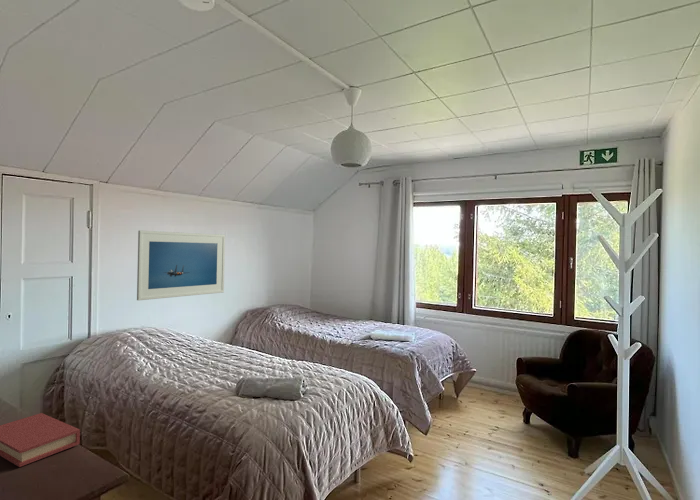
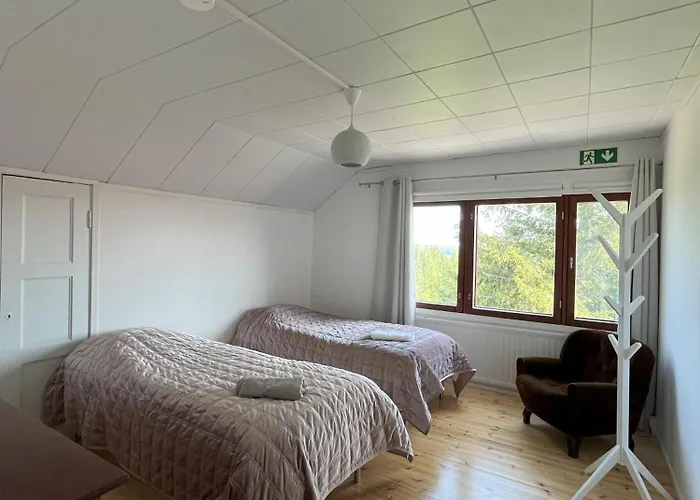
- book [0,412,81,468]
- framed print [136,230,226,301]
